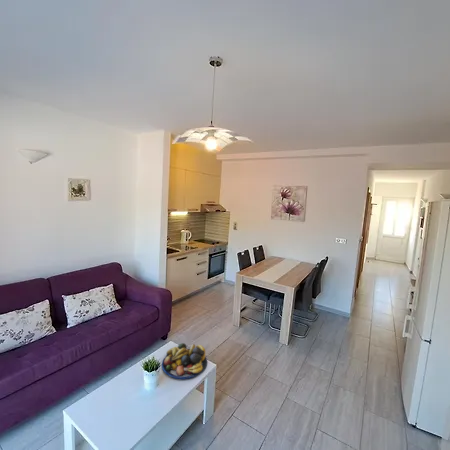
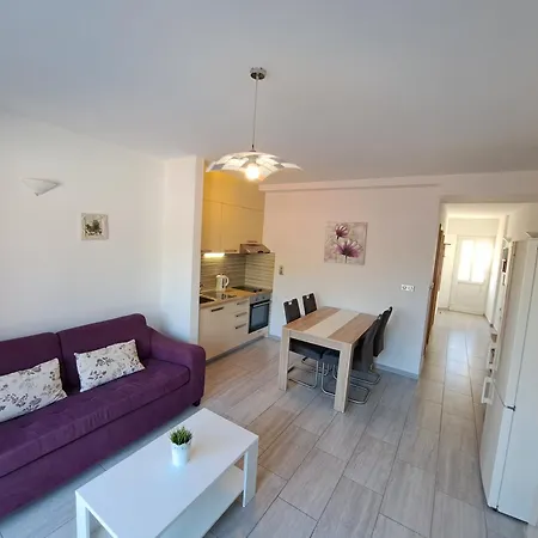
- fruit bowl [161,342,208,380]
